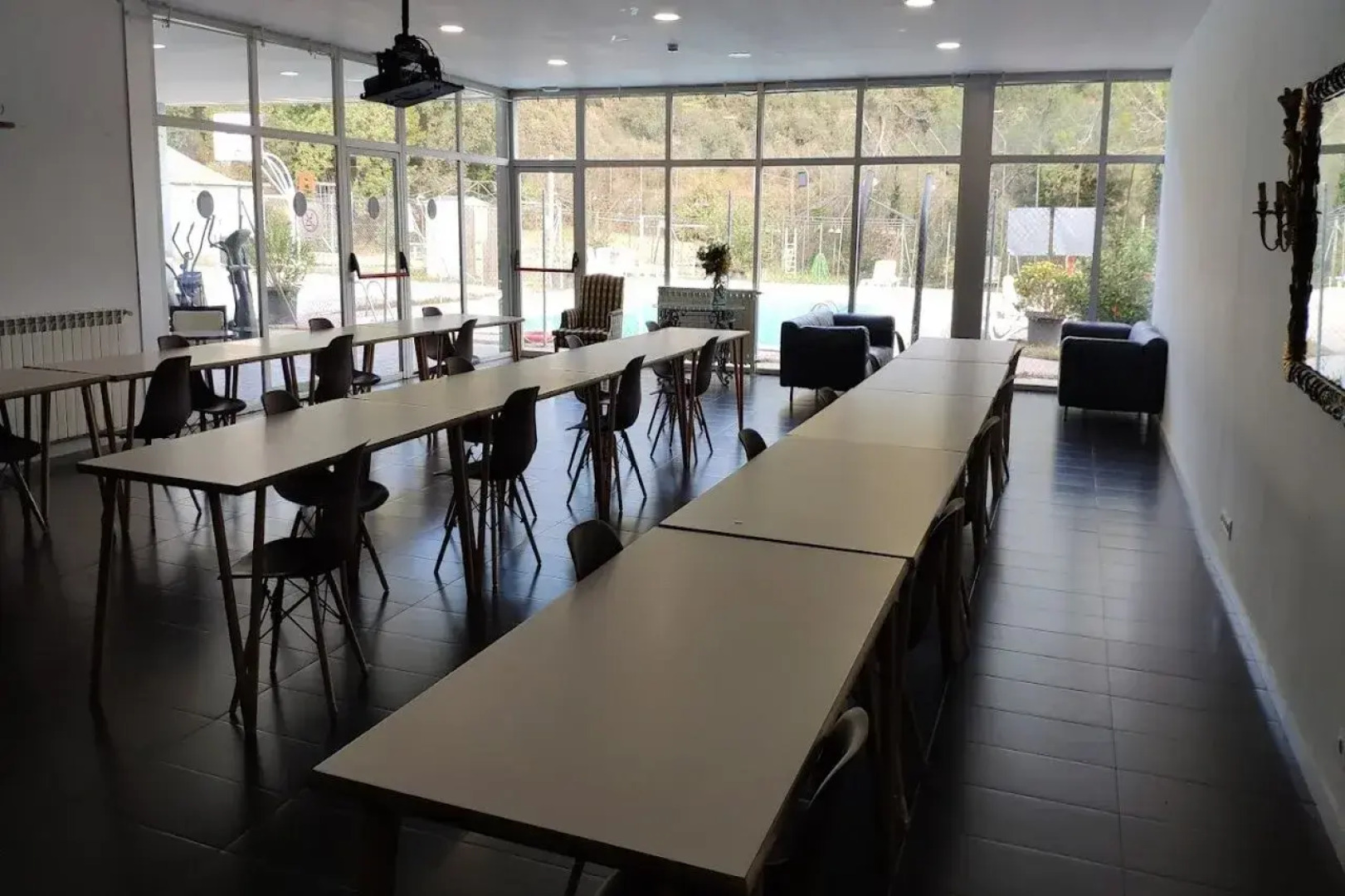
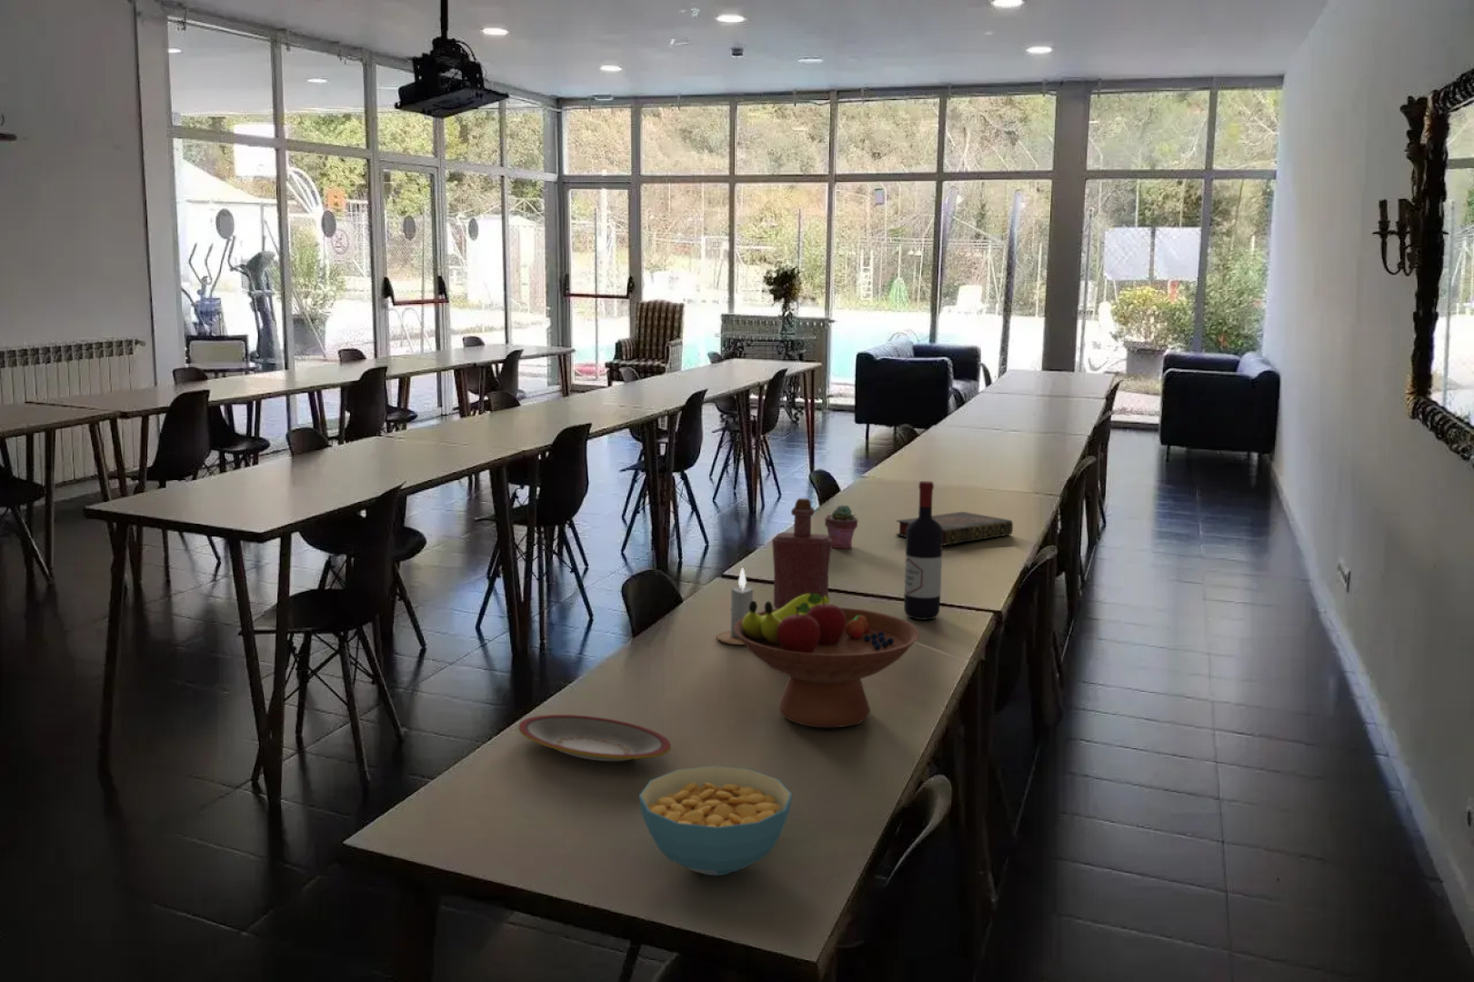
+ candle [716,568,754,646]
+ wine bottle [903,480,944,620]
+ book [894,511,1014,547]
+ fruit bowl [734,594,921,729]
+ plate [518,713,672,762]
+ bottle [772,498,832,609]
+ potted succulent [824,504,859,550]
+ cereal bowl [638,765,793,877]
